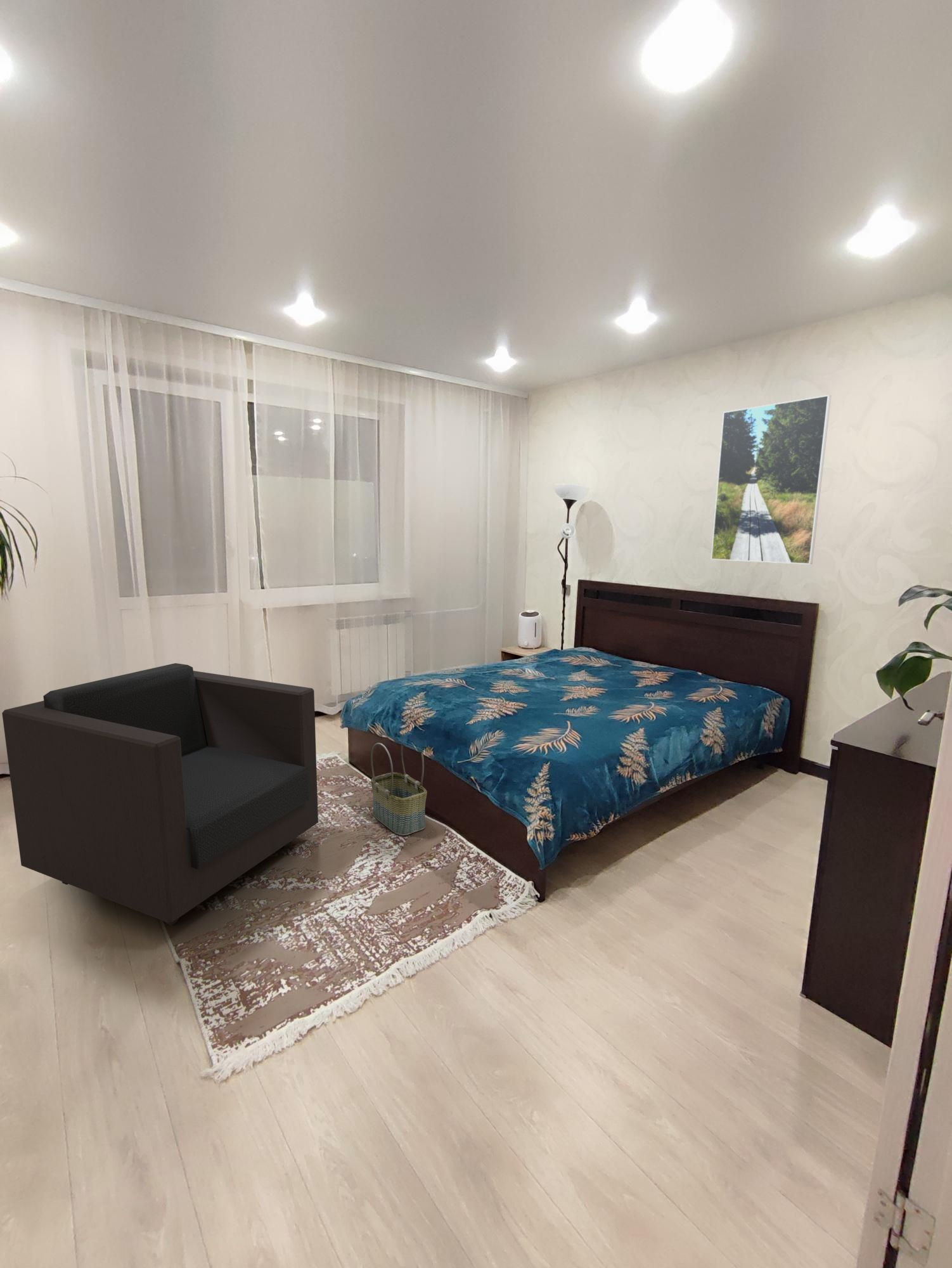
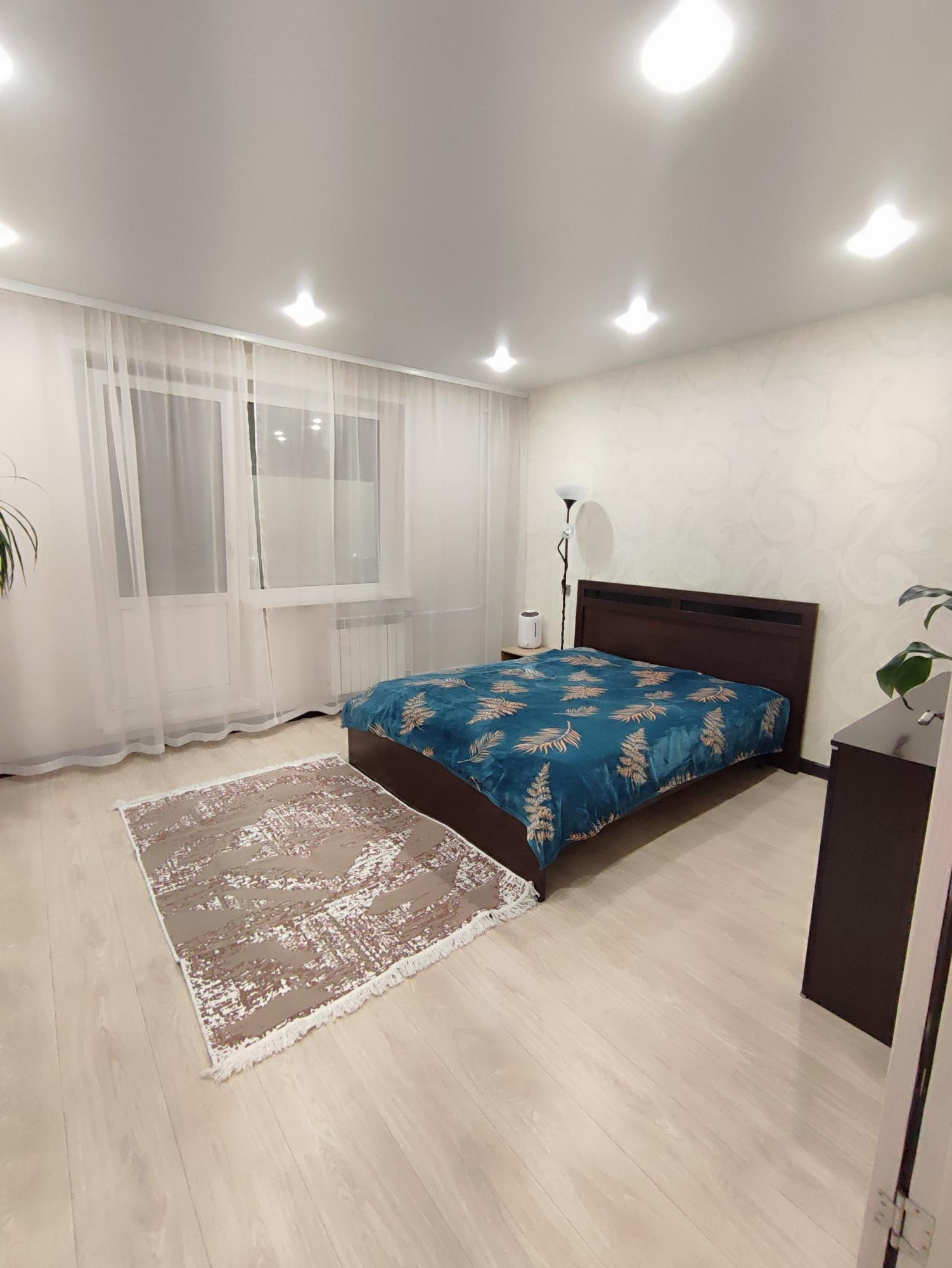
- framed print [711,394,832,565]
- armchair [1,663,319,926]
- basket [370,742,428,836]
